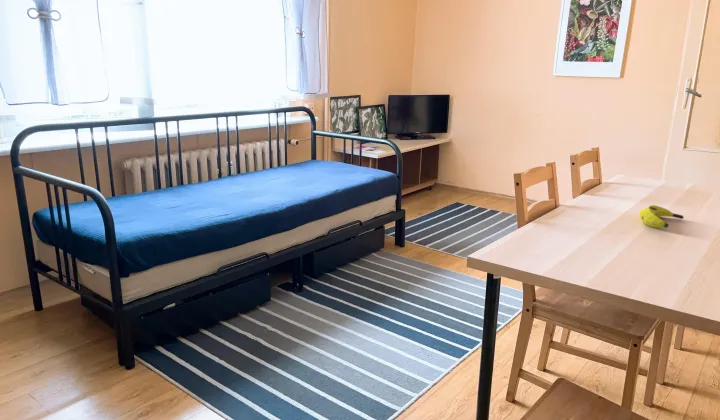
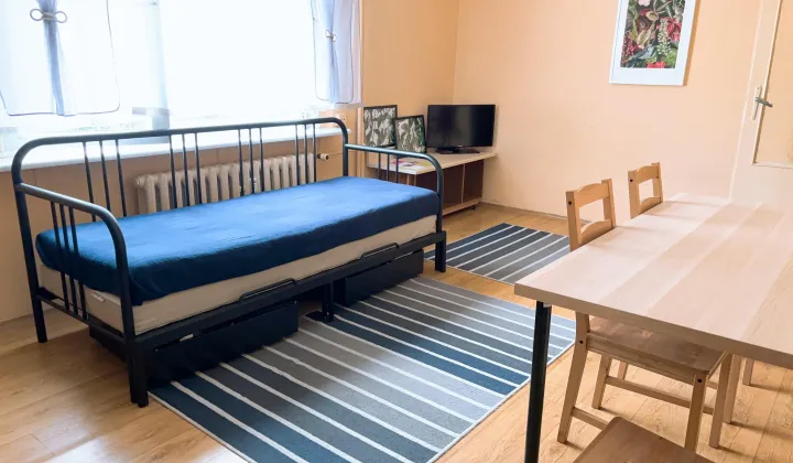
- banana [638,204,685,229]
